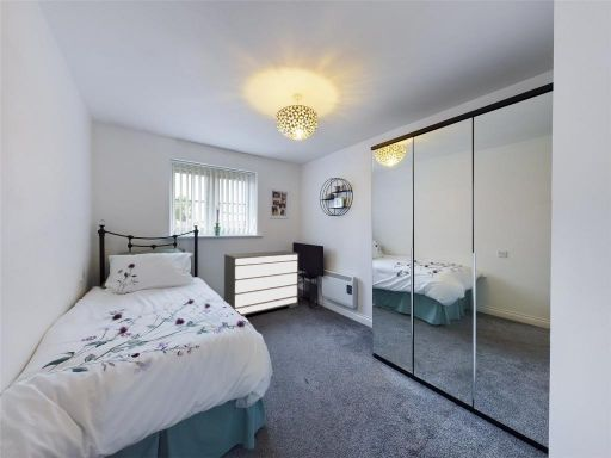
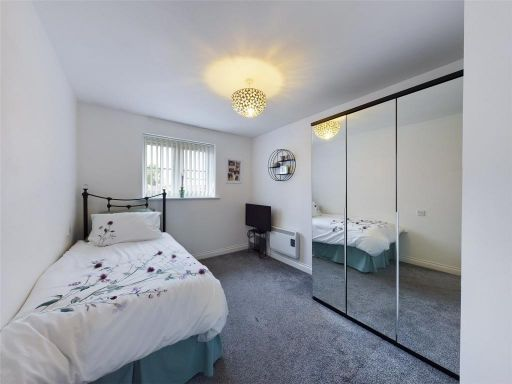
- dresser [223,249,300,317]
